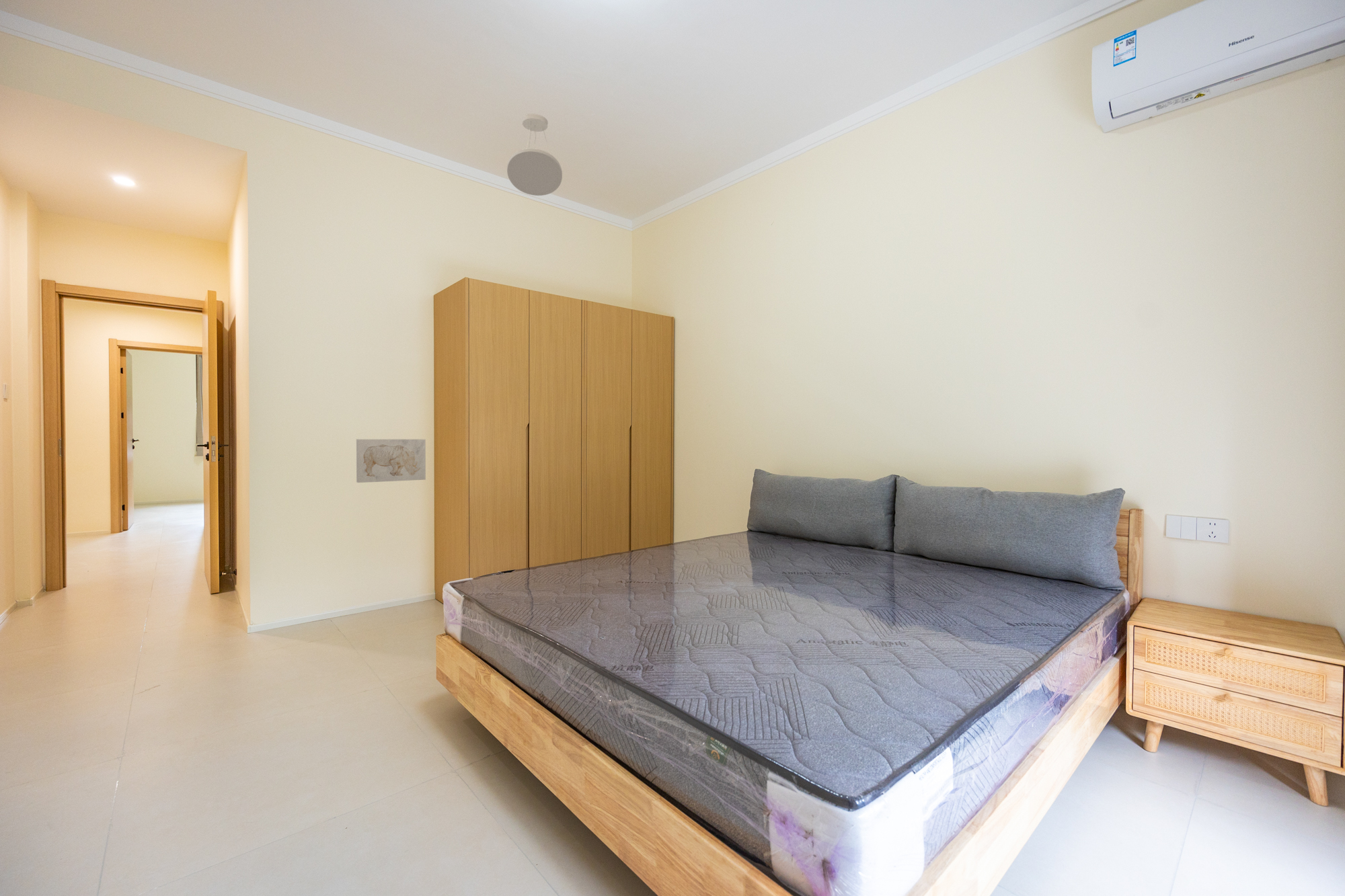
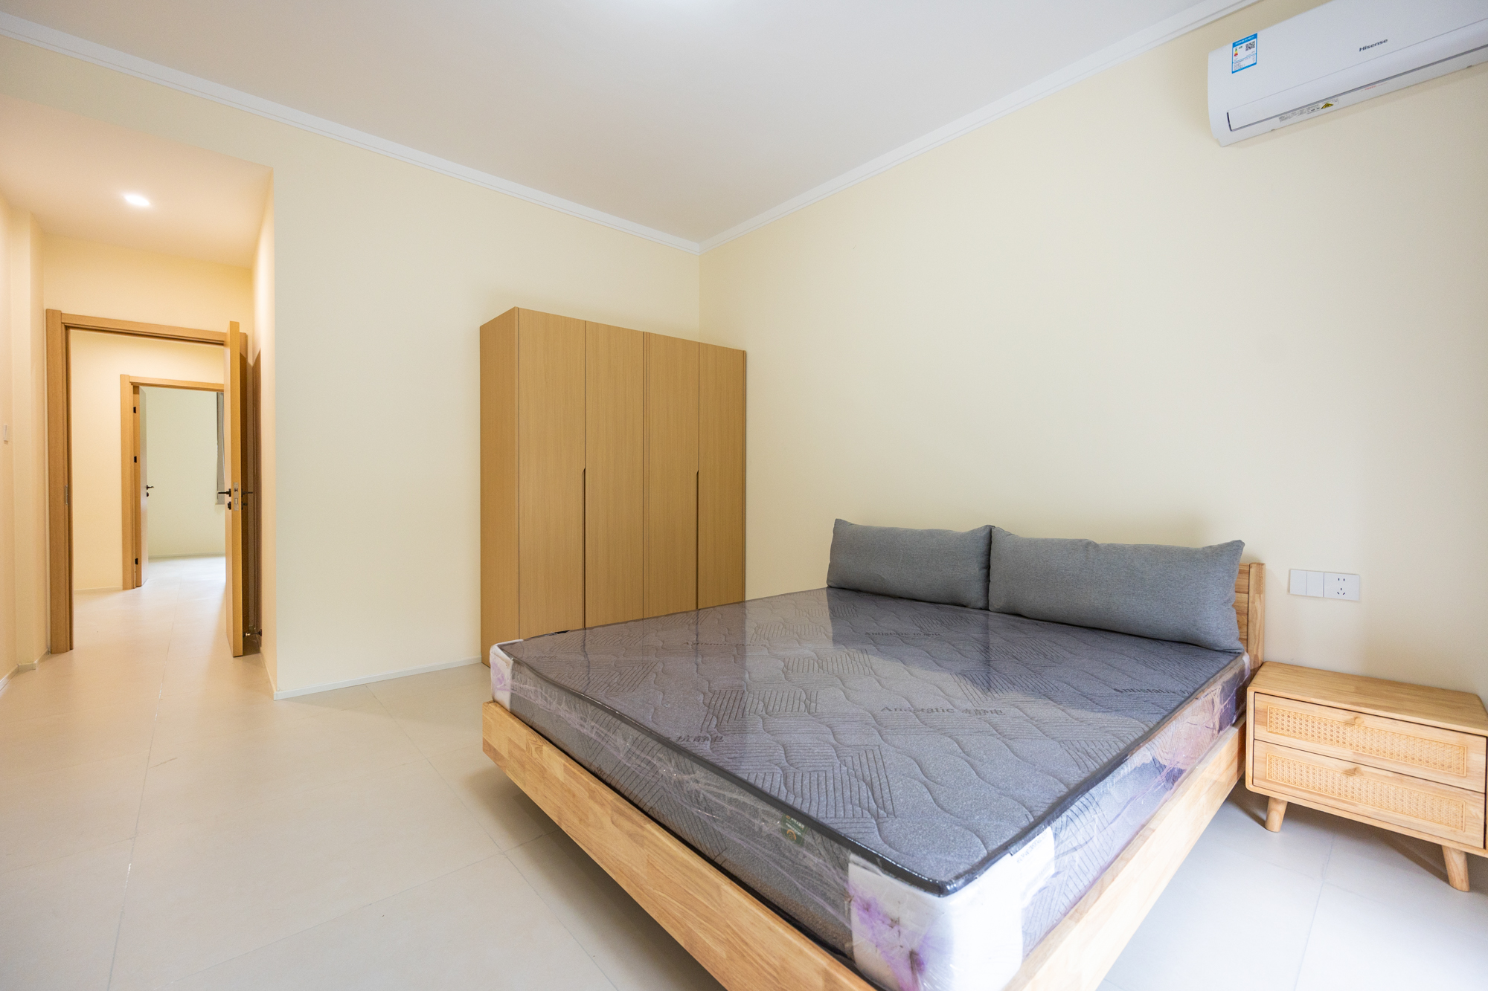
- wall art [356,438,426,483]
- pendant light [506,113,563,196]
